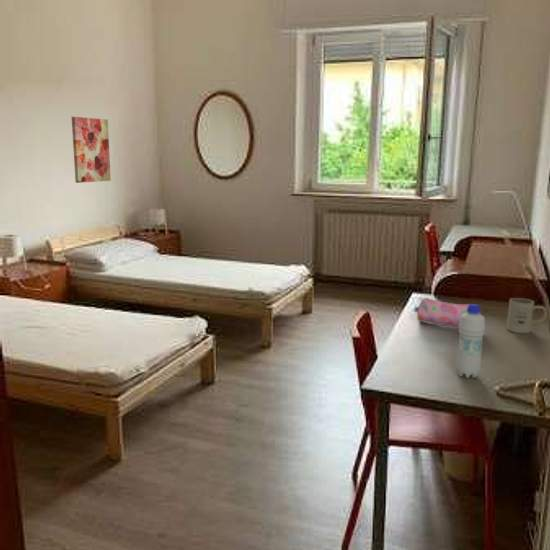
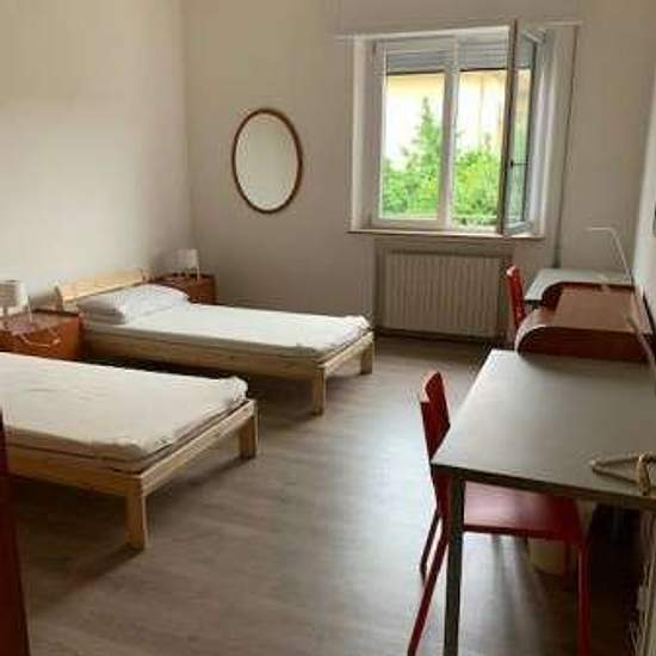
- mug [506,297,548,334]
- wall art [71,116,112,184]
- bottle [455,303,486,379]
- pencil case [413,297,482,328]
